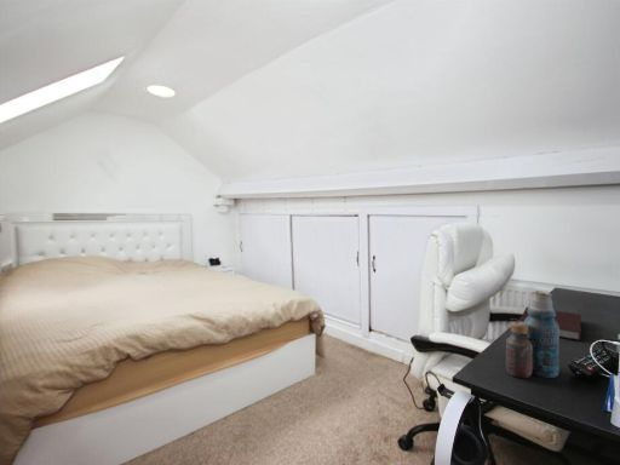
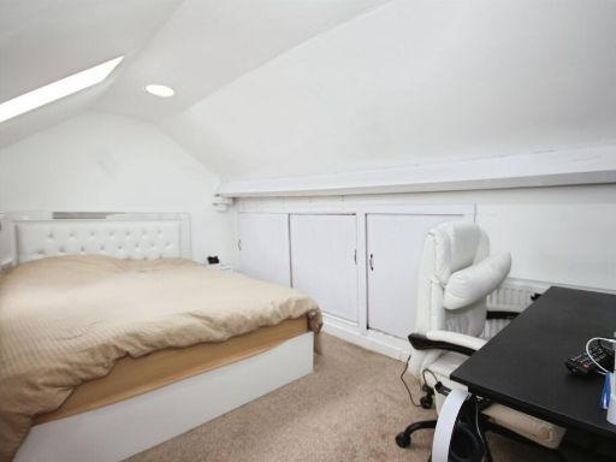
- bottle [505,289,561,379]
- notebook [518,306,582,341]
